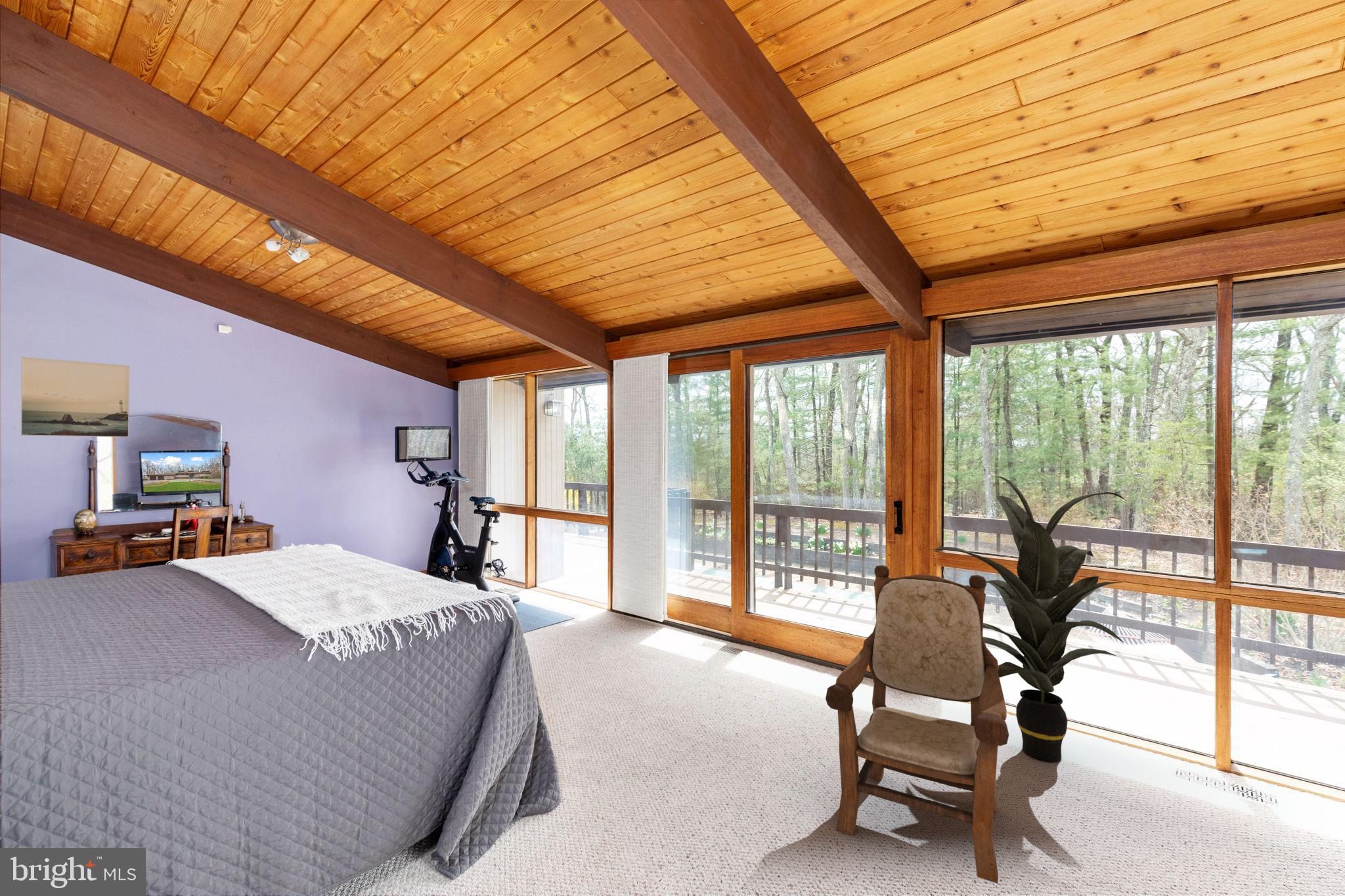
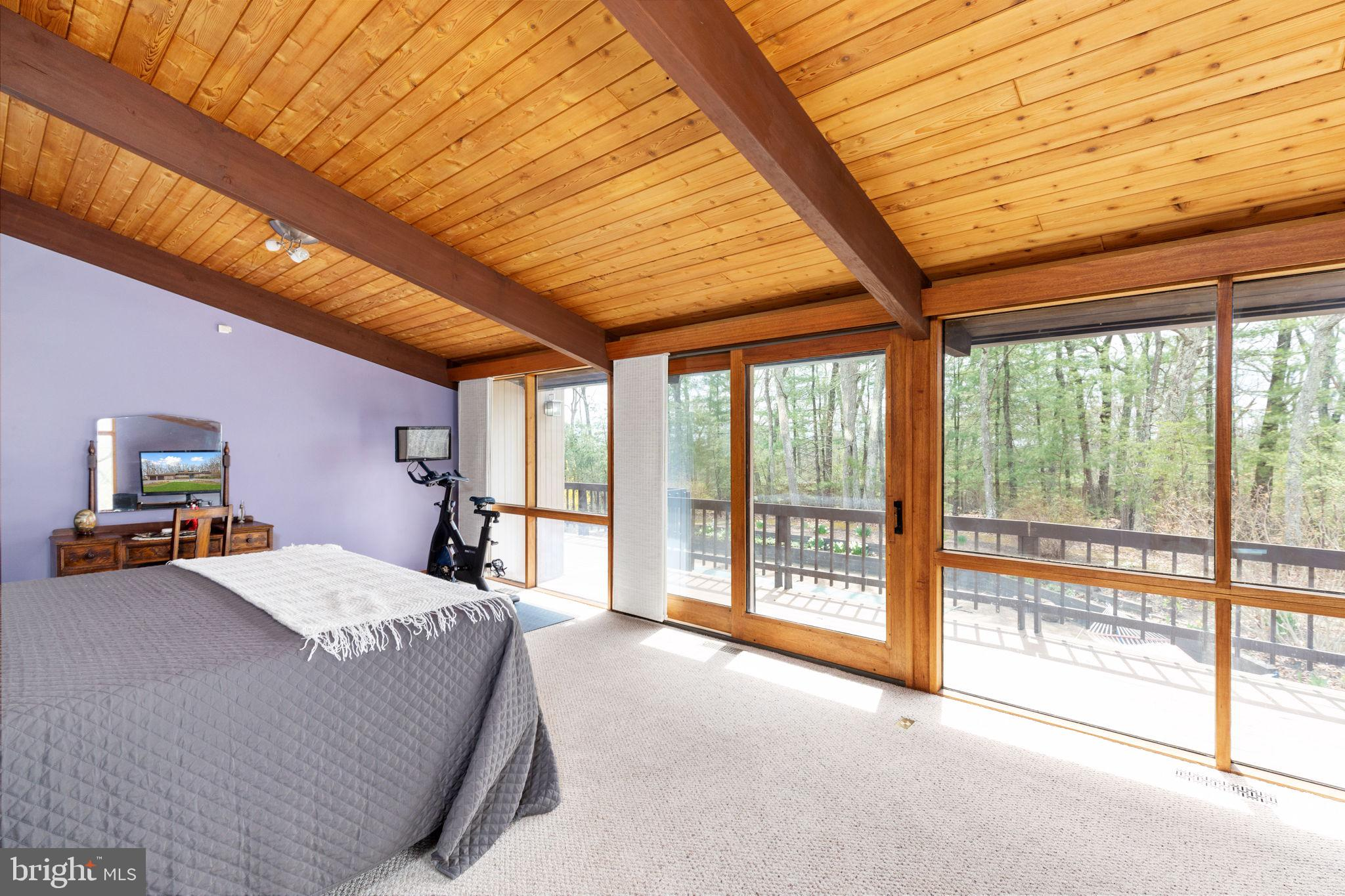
- indoor plant [930,475,1127,762]
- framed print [20,356,130,438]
- armchair [825,565,1009,884]
